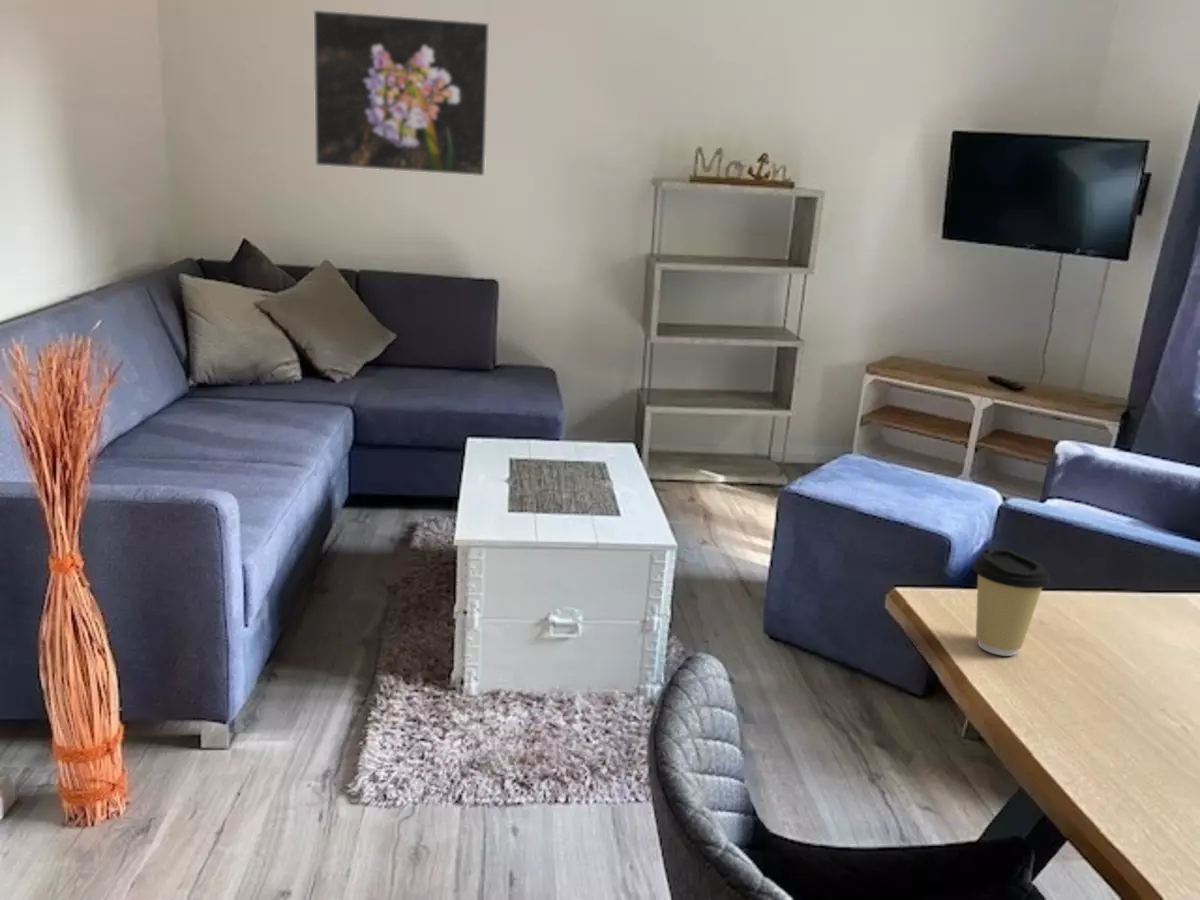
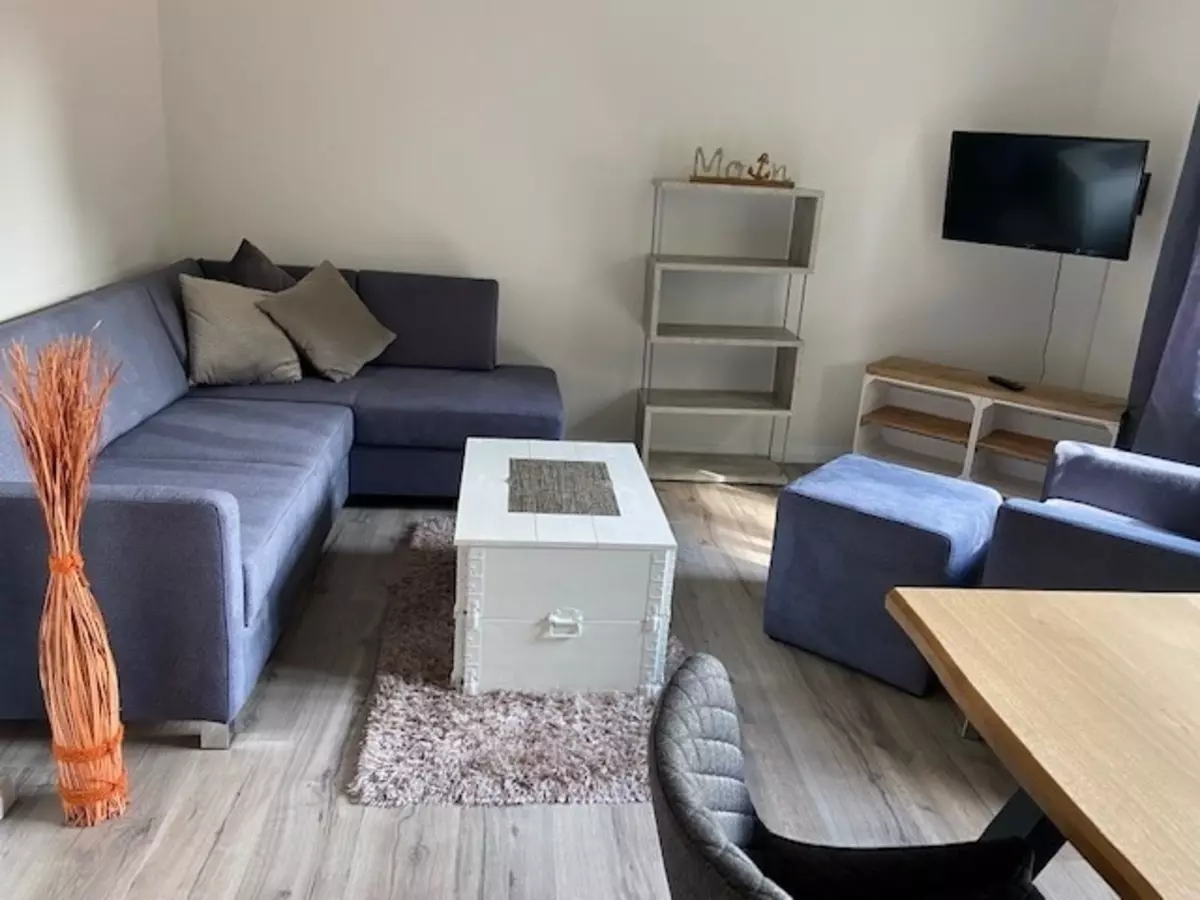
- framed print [312,9,490,177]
- coffee cup [972,547,1051,657]
